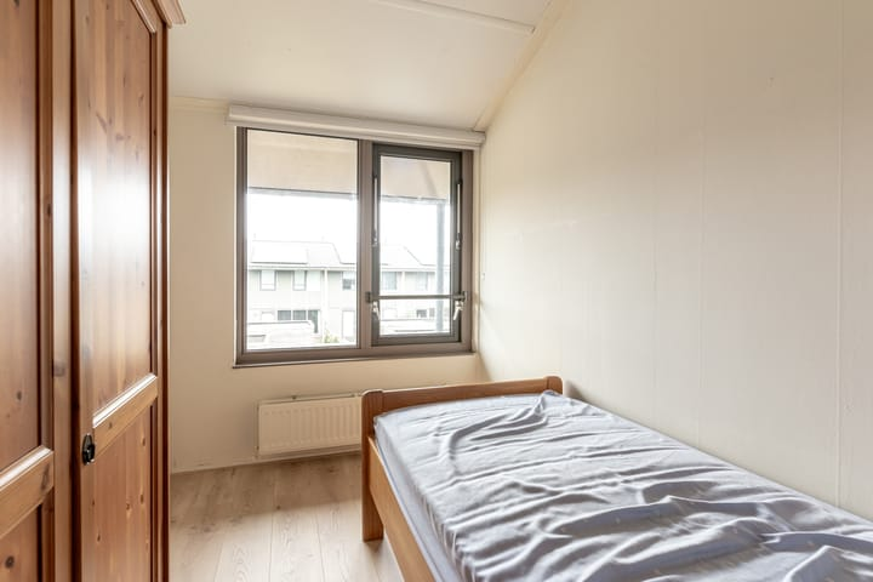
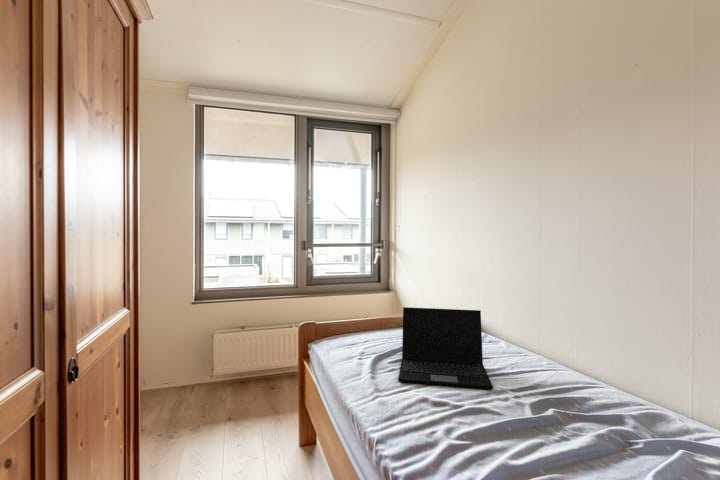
+ laptop [397,306,494,390]
